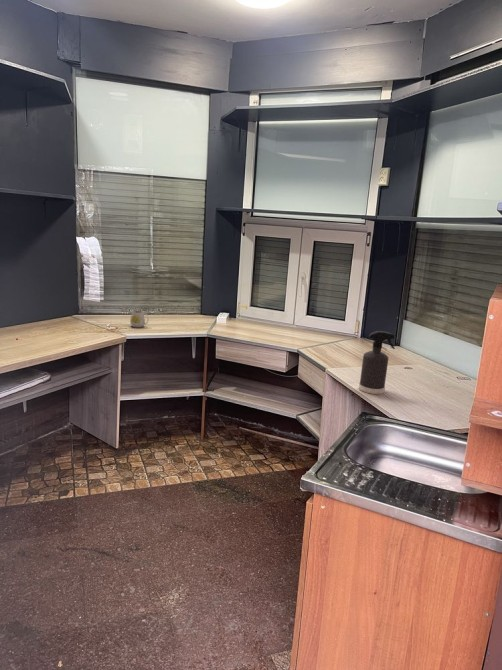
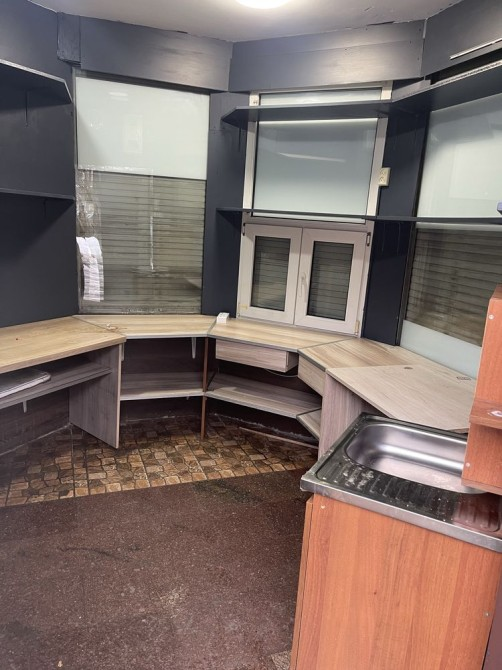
- spray bottle [358,330,396,395]
- mug [129,310,150,328]
